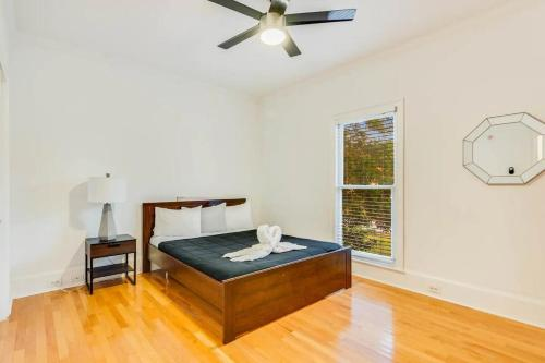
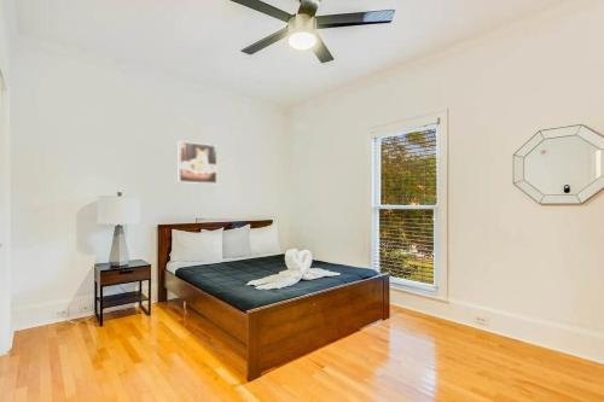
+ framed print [178,140,219,185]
